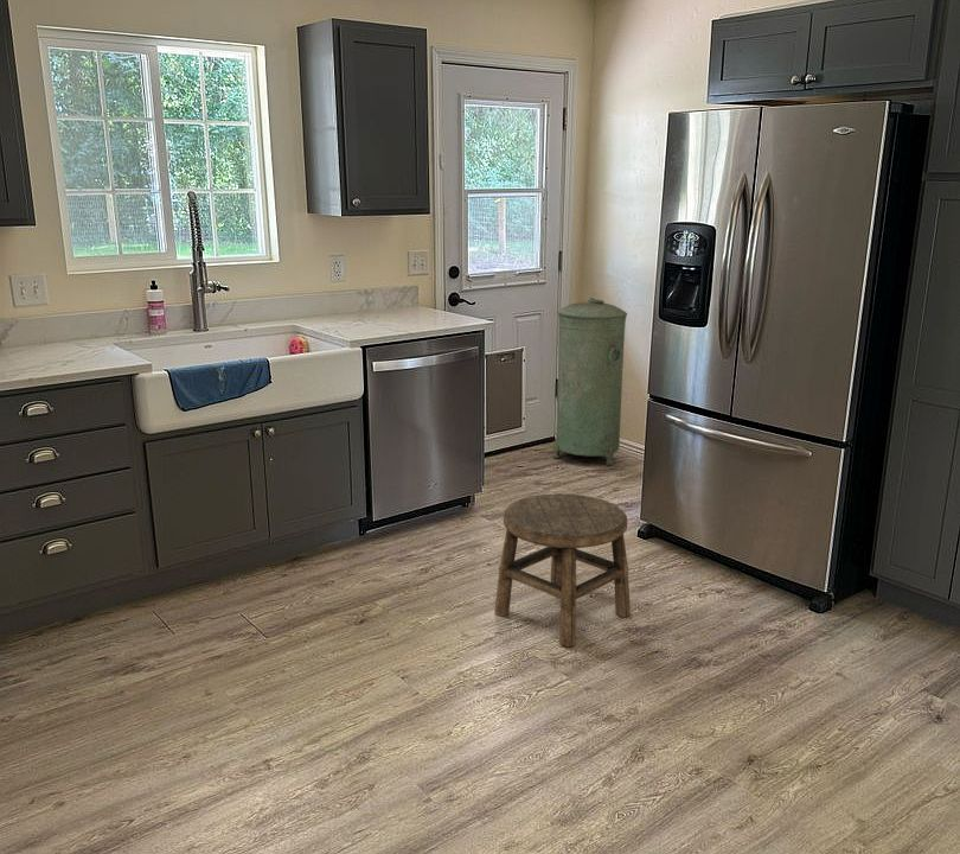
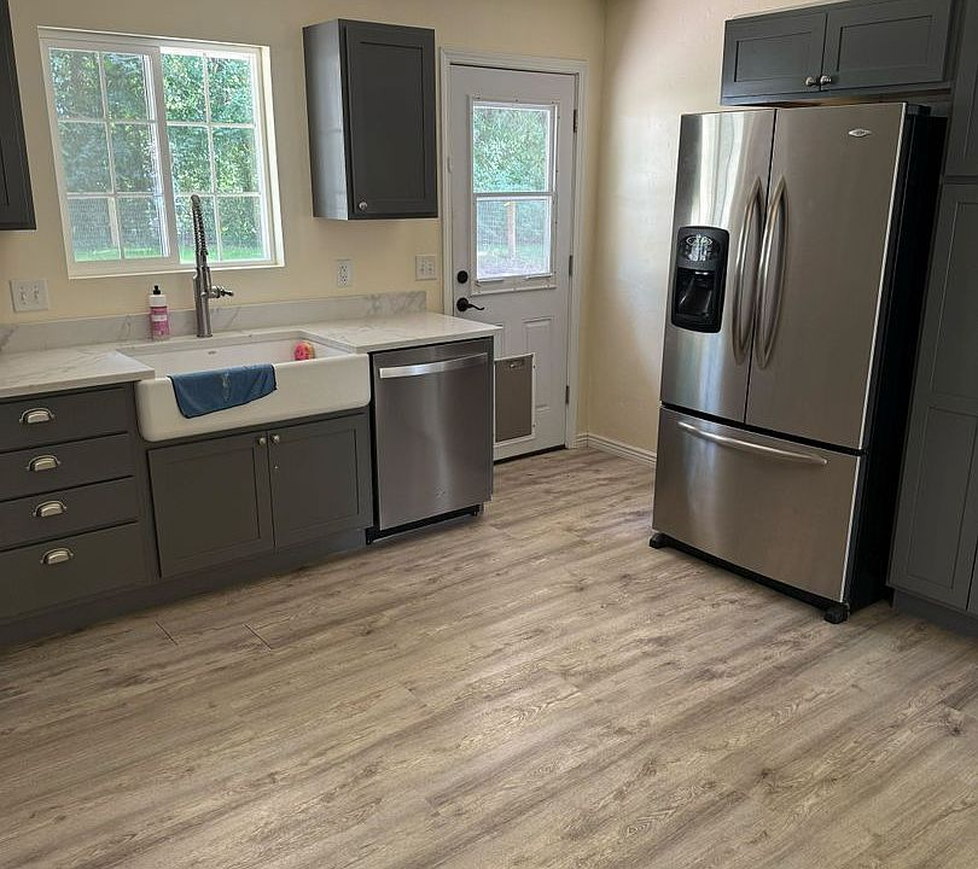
- stool [493,492,632,648]
- trash can [552,297,628,466]
